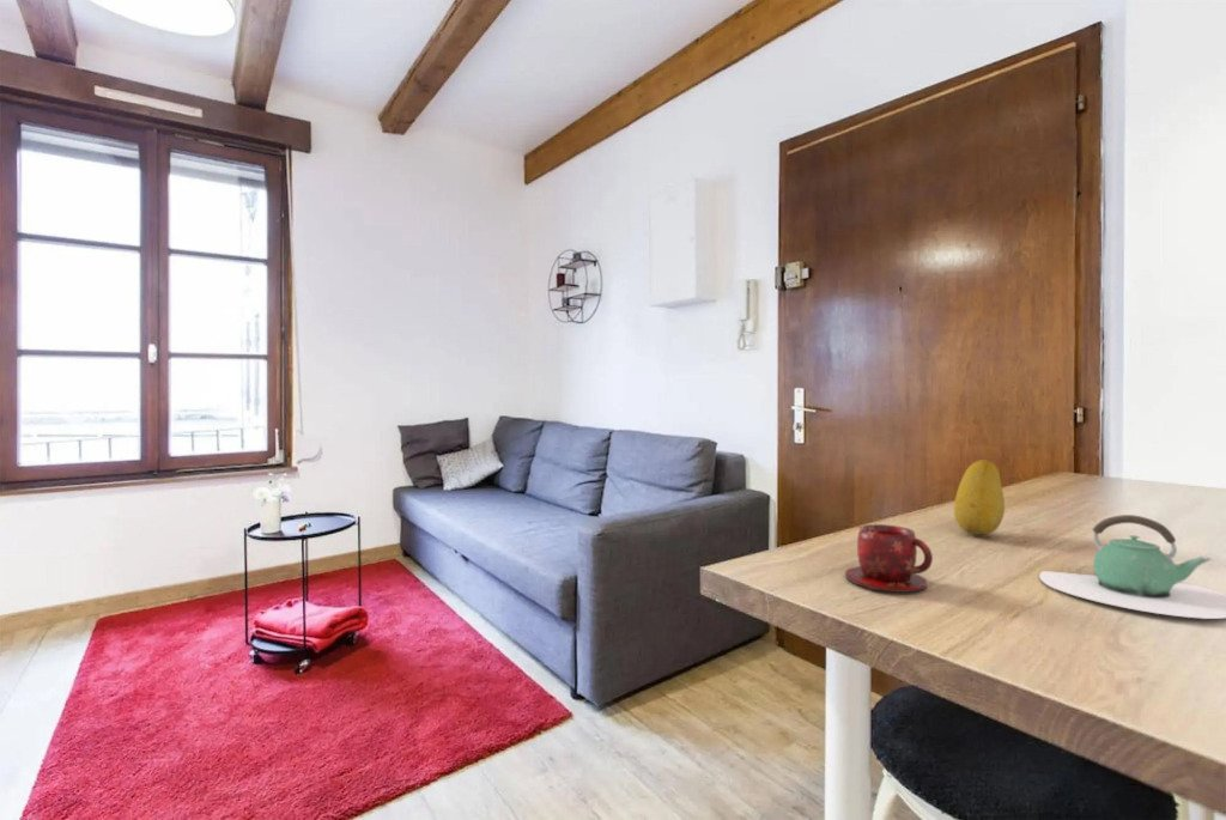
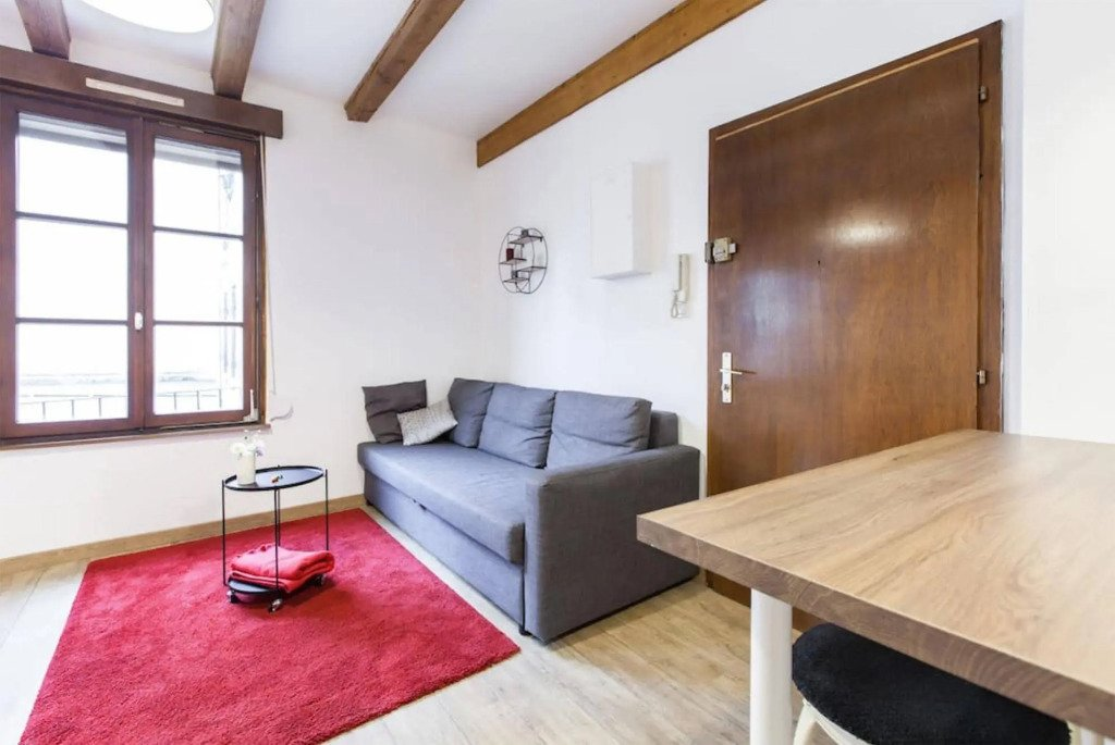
- teapot [1038,514,1226,620]
- teacup [844,523,934,594]
- fruit [953,458,1006,536]
